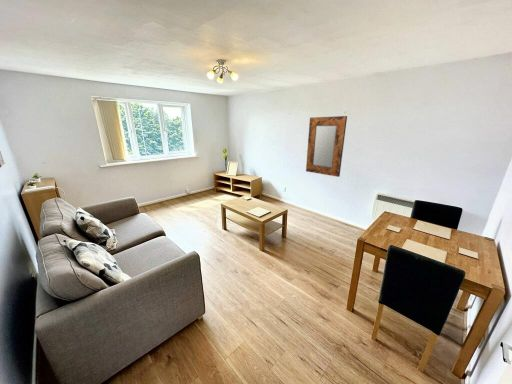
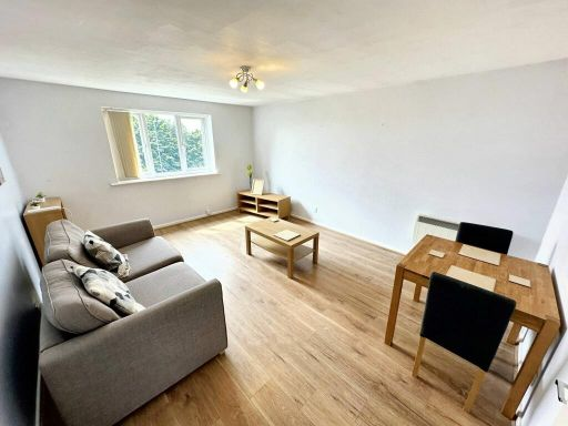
- home mirror [305,115,348,178]
